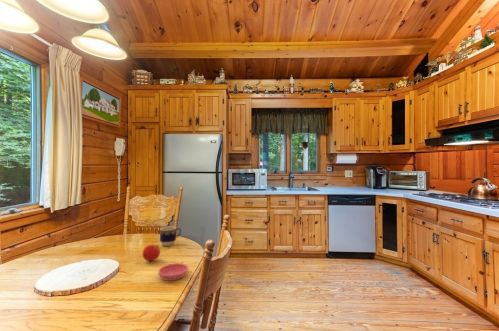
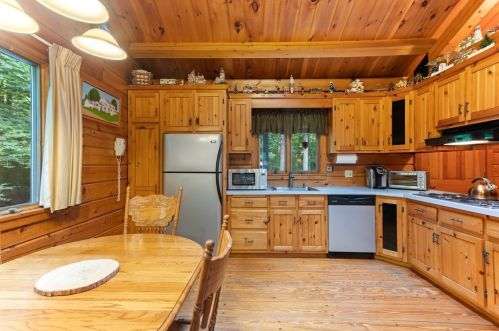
- cup [159,225,182,247]
- saucer [157,262,189,282]
- fruit [142,244,161,262]
